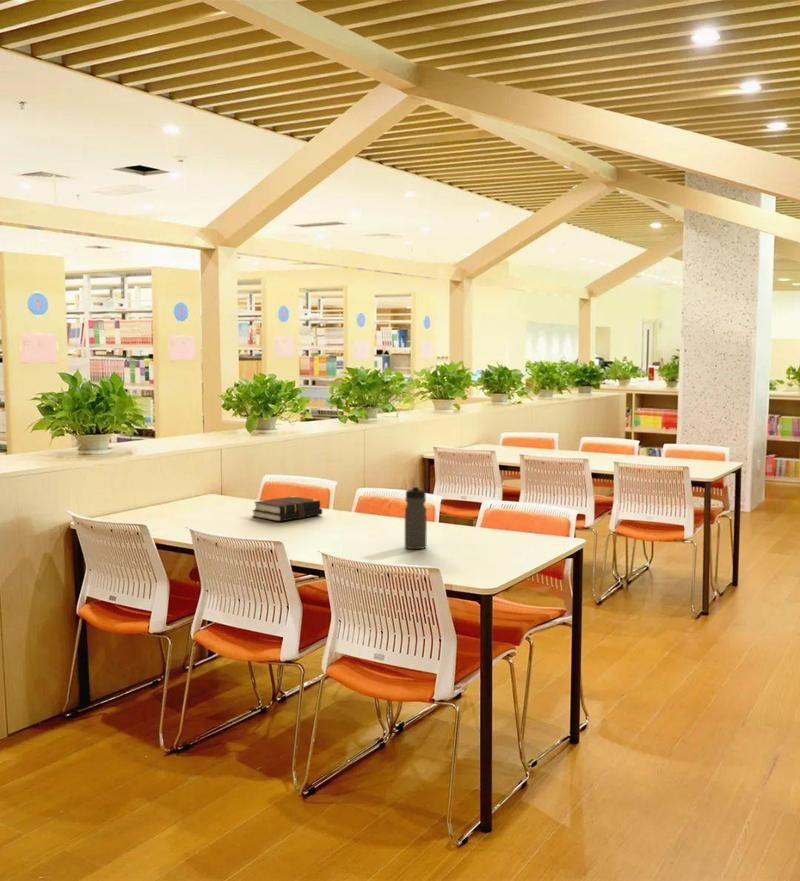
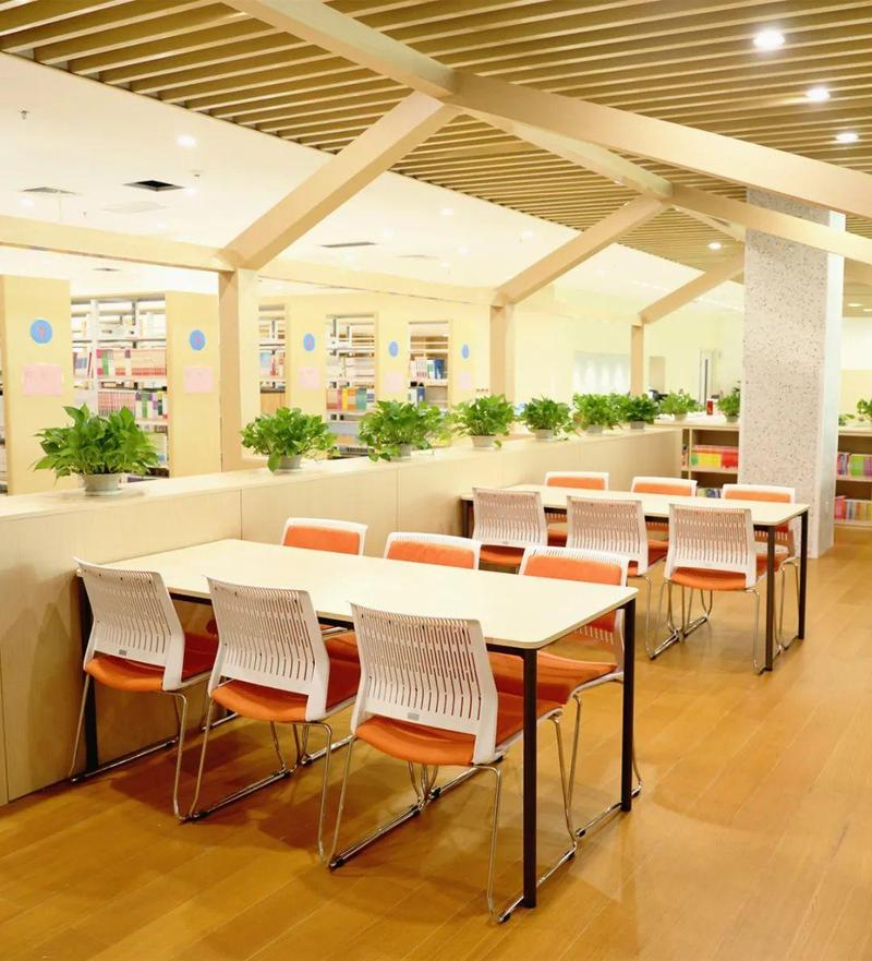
- book [251,495,323,523]
- water bottle [404,485,428,550]
